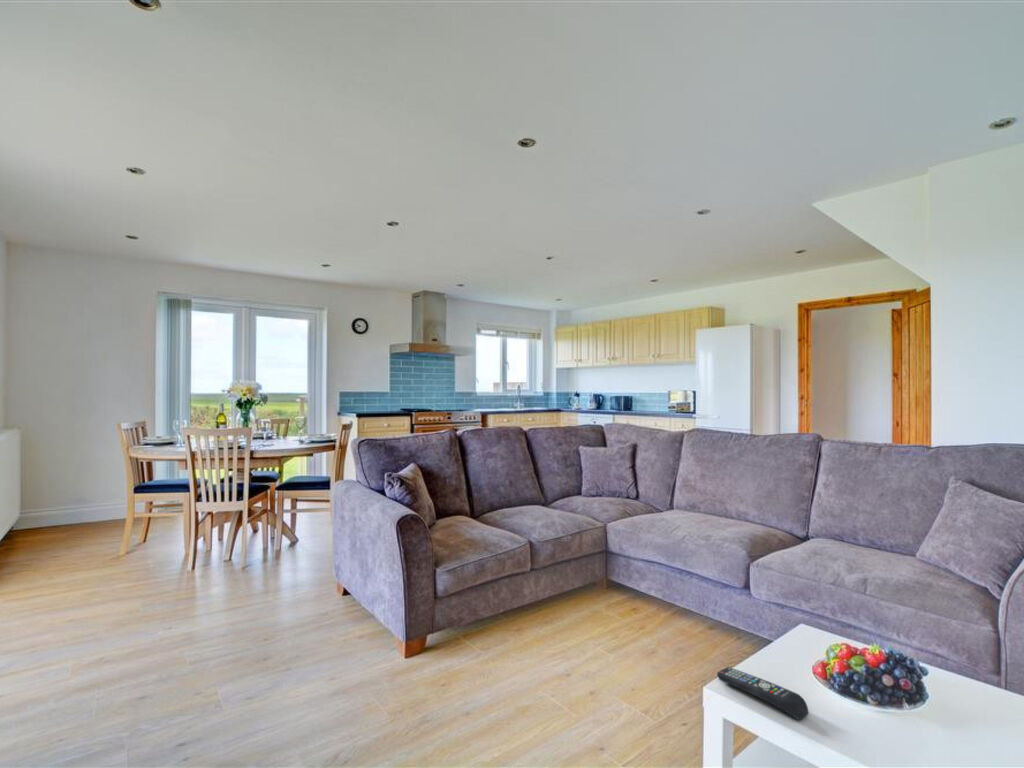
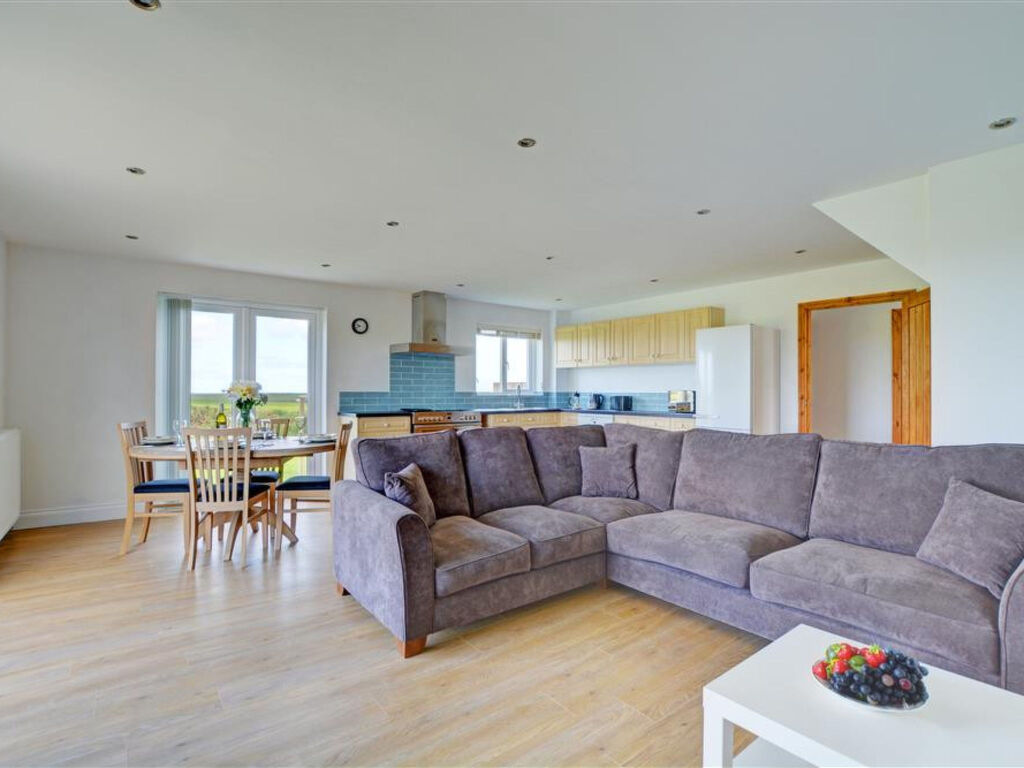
- remote control [716,666,810,721]
